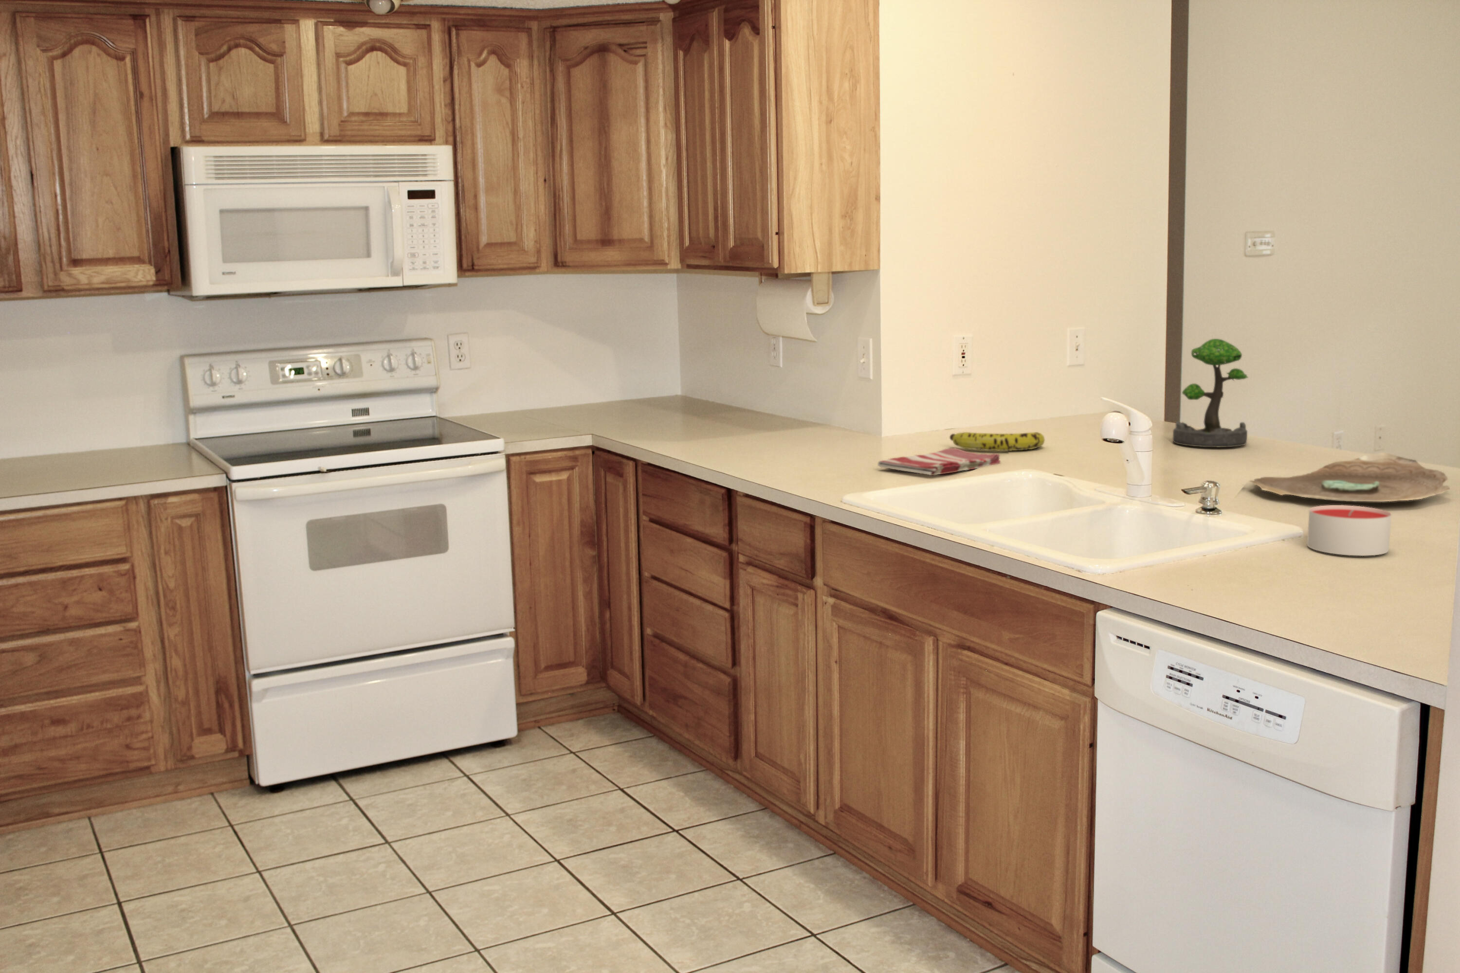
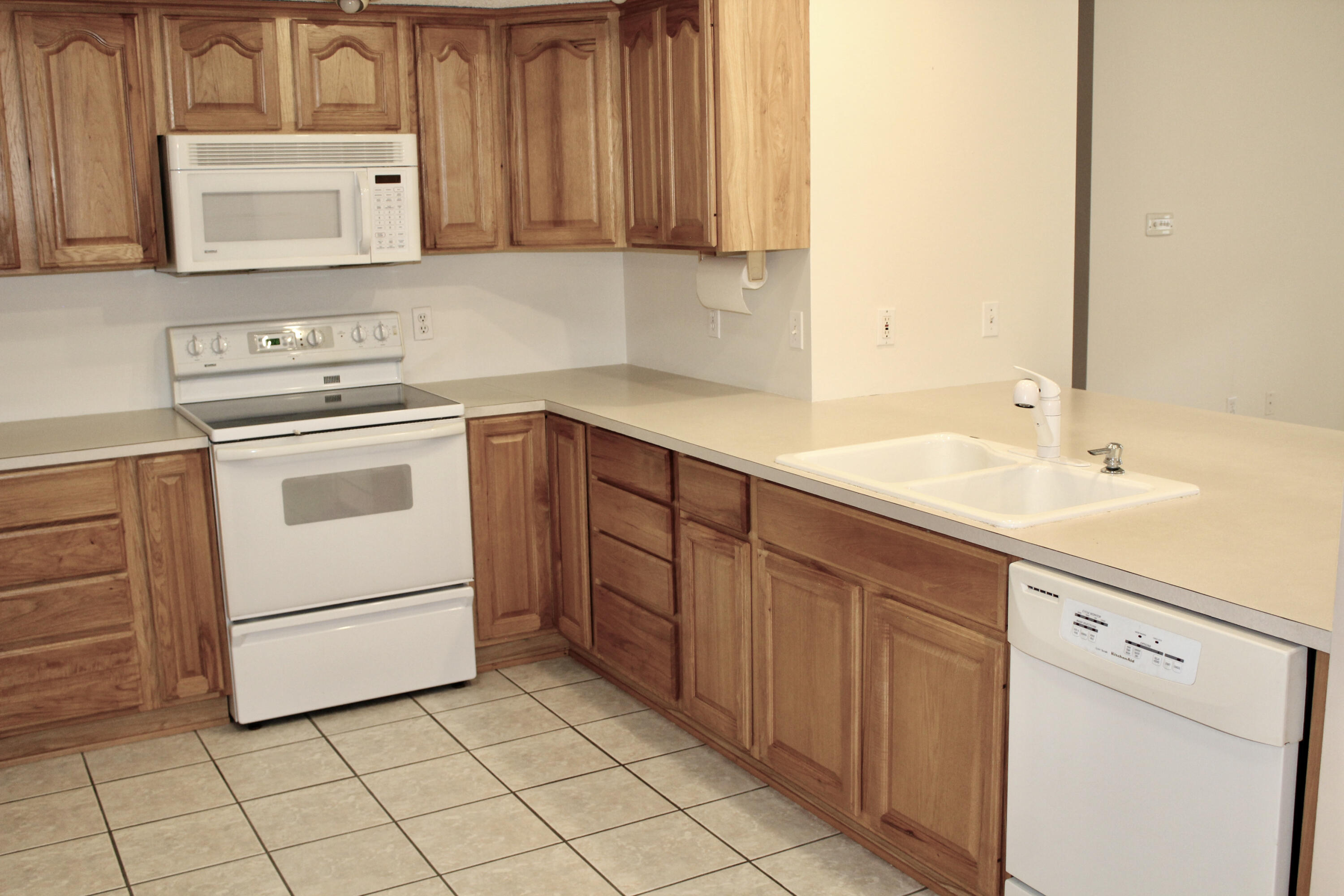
- fruit [949,431,1045,452]
- dish towel [877,447,1002,476]
- plant [1172,338,1249,447]
- decorative bowl [1248,452,1450,502]
- candle [1307,505,1392,556]
